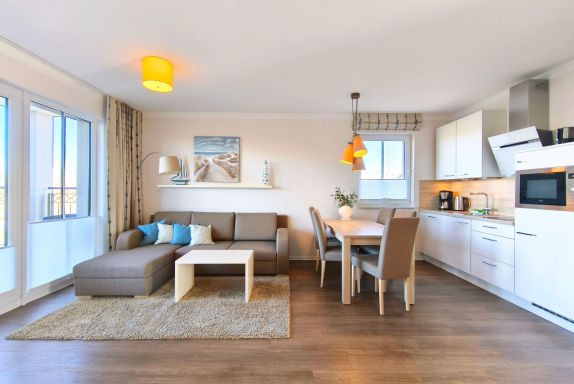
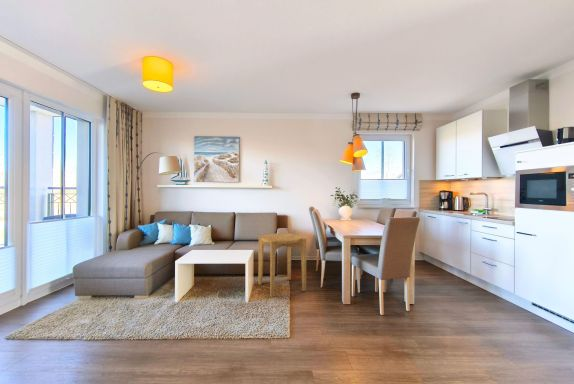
+ side table [257,232,307,298]
